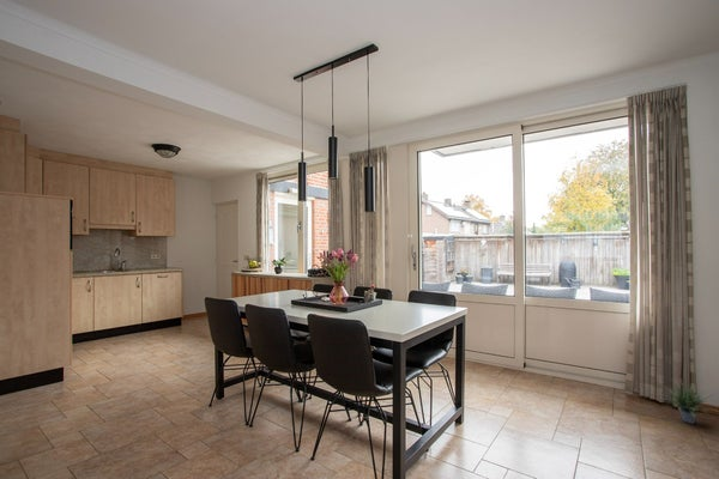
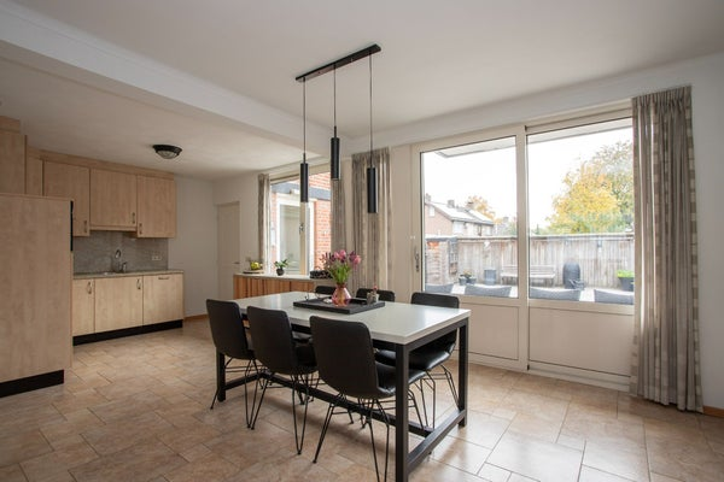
- potted plant [657,375,719,425]
